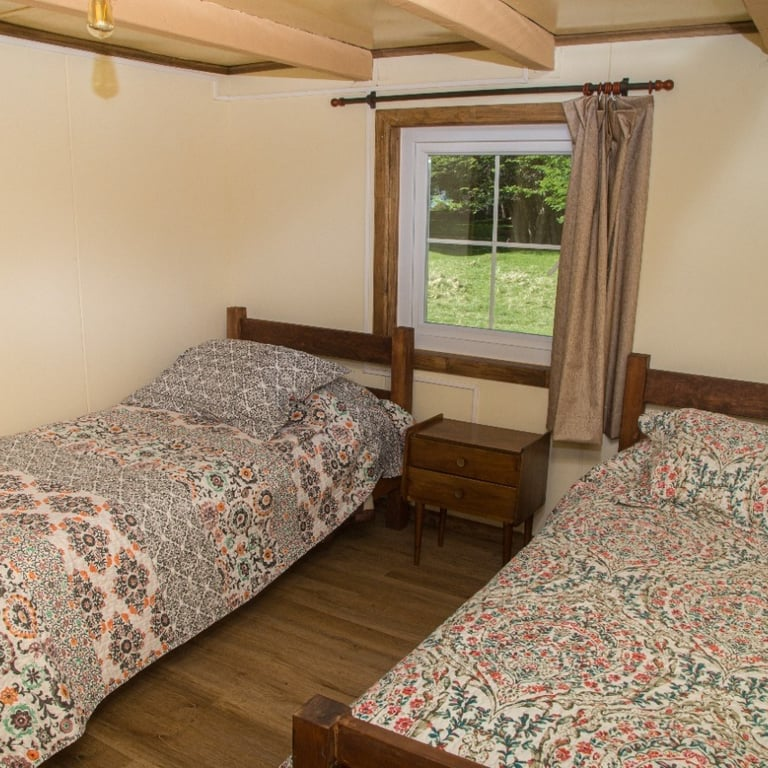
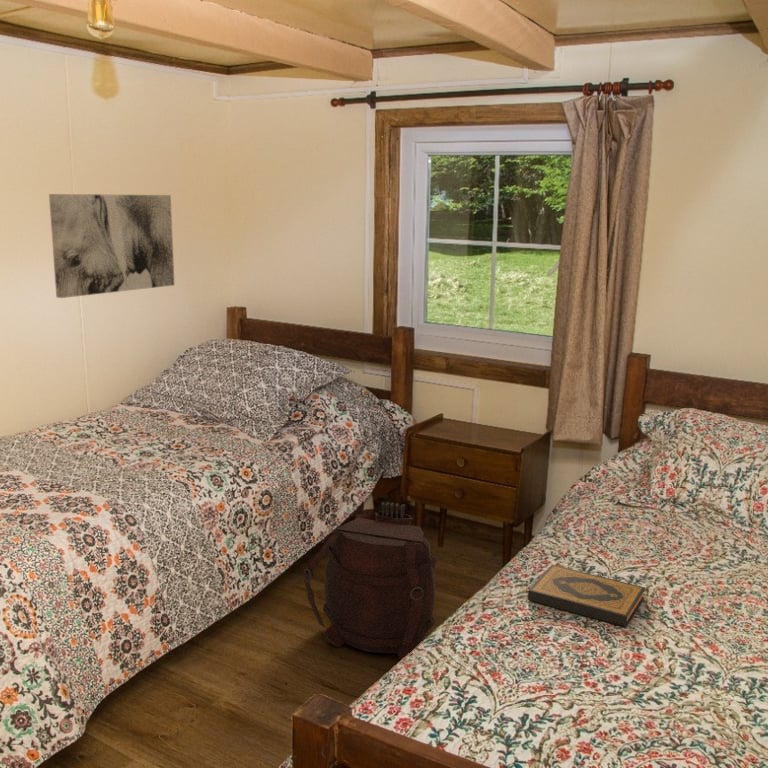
+ hardback book [527,564,646,627]
+ wall art [48,193,175,299]
+ backpack [303,501,438,660]
